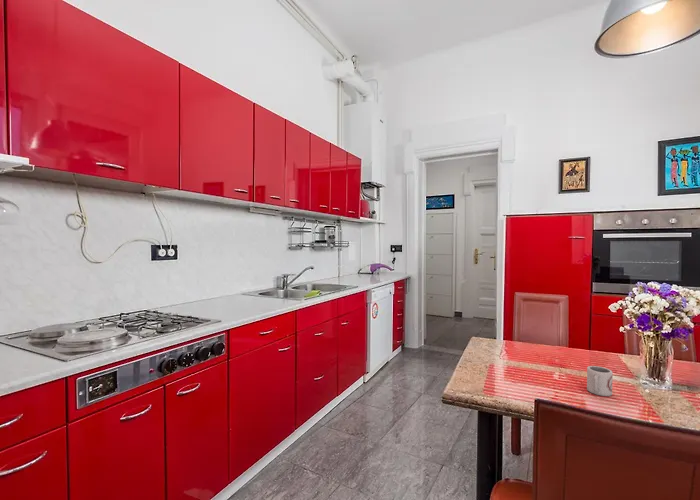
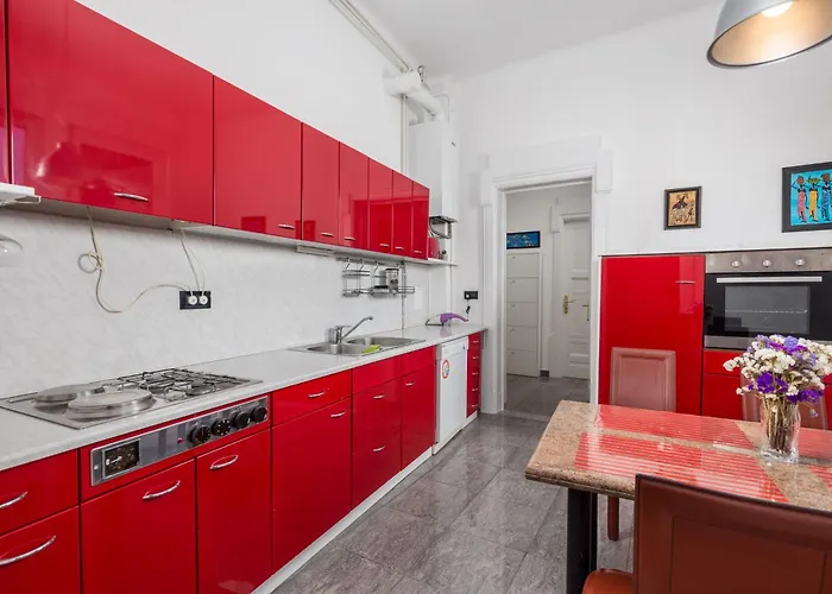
- cup [586,365,614,397]
